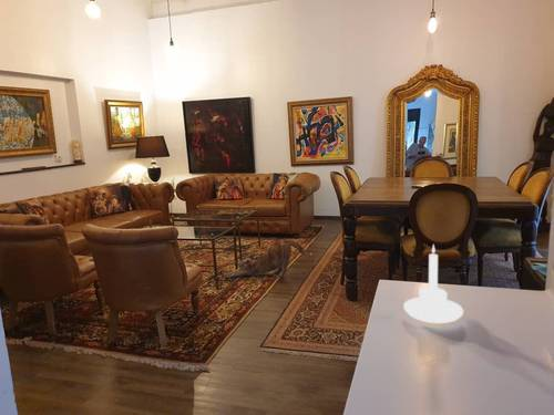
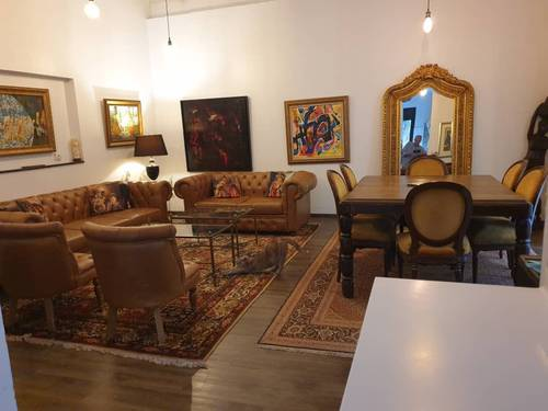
- candle holder [402,243,464,324]
